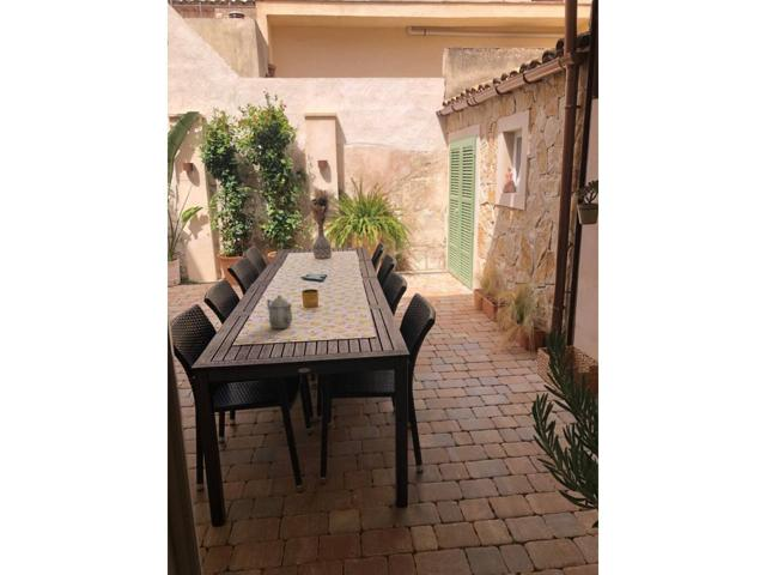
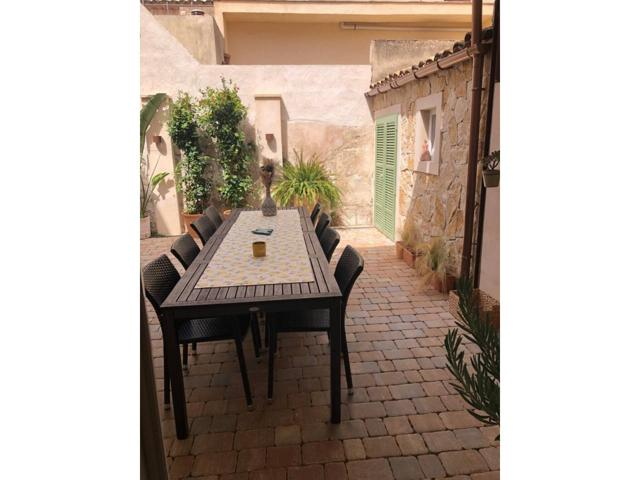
- teapot [266,293,293,329]
